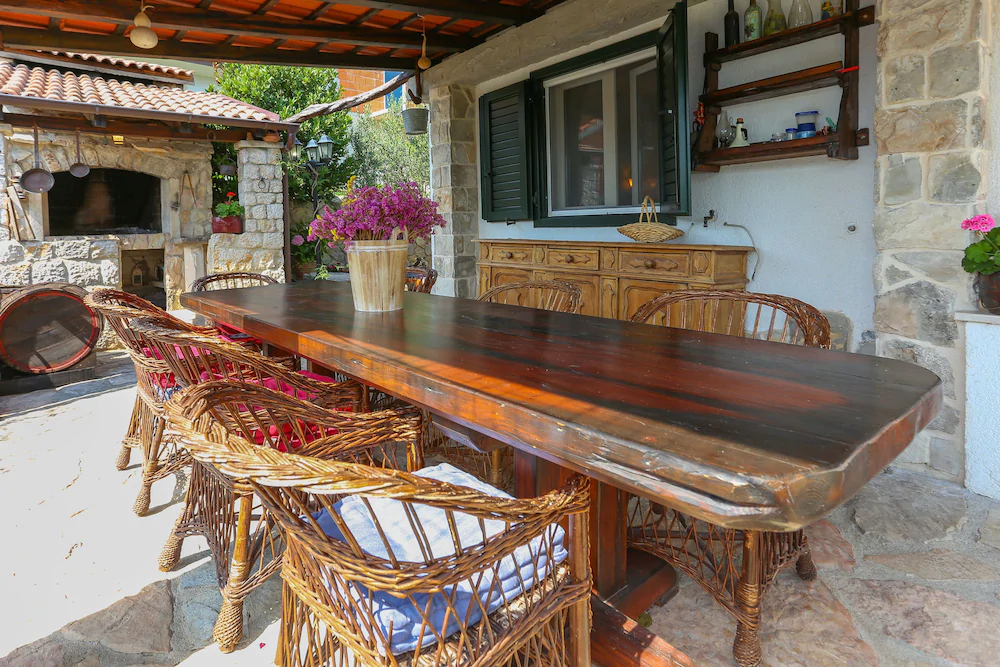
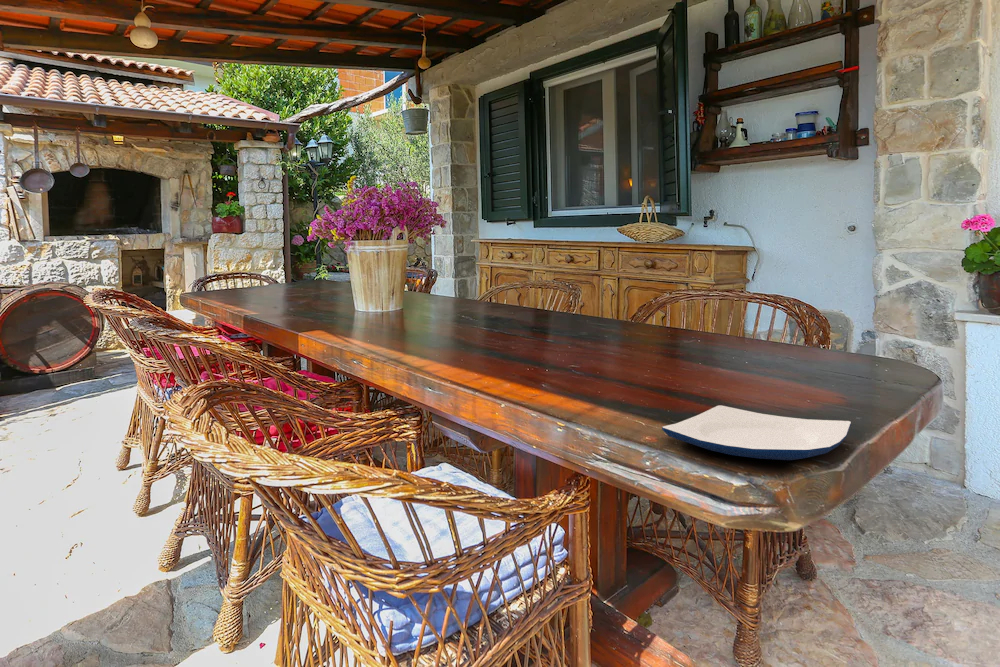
+ plate [661,405,852,461]
